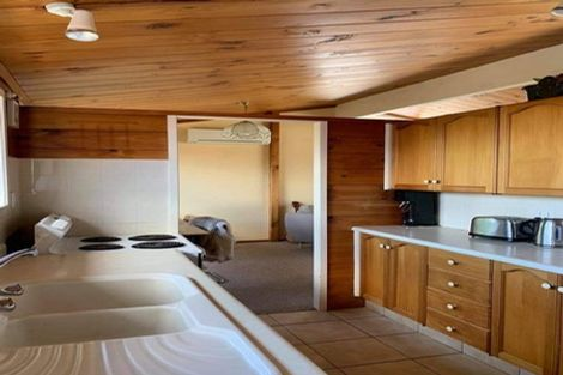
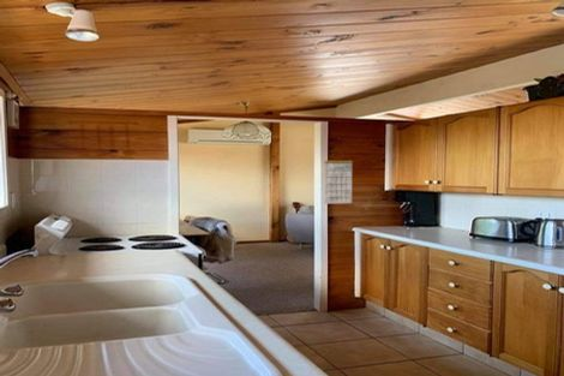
+ calendar [323,151,354,205]
